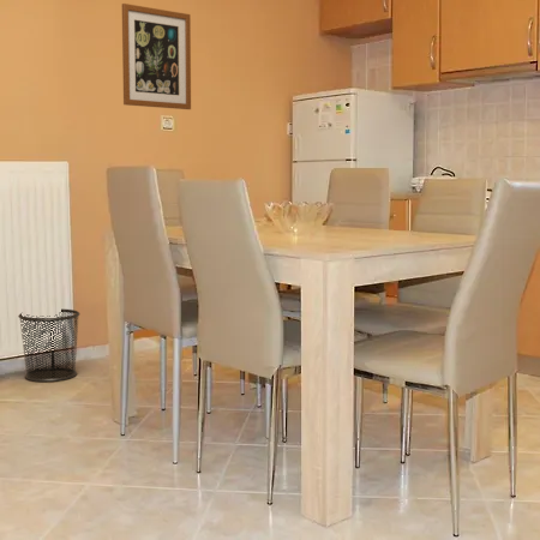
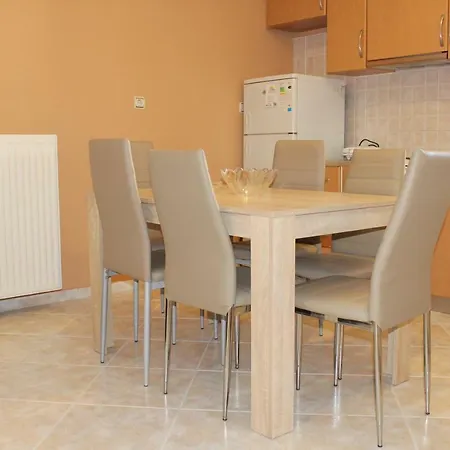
- wall art [121,2,192,110]
- trash can [17,308,82,383]
